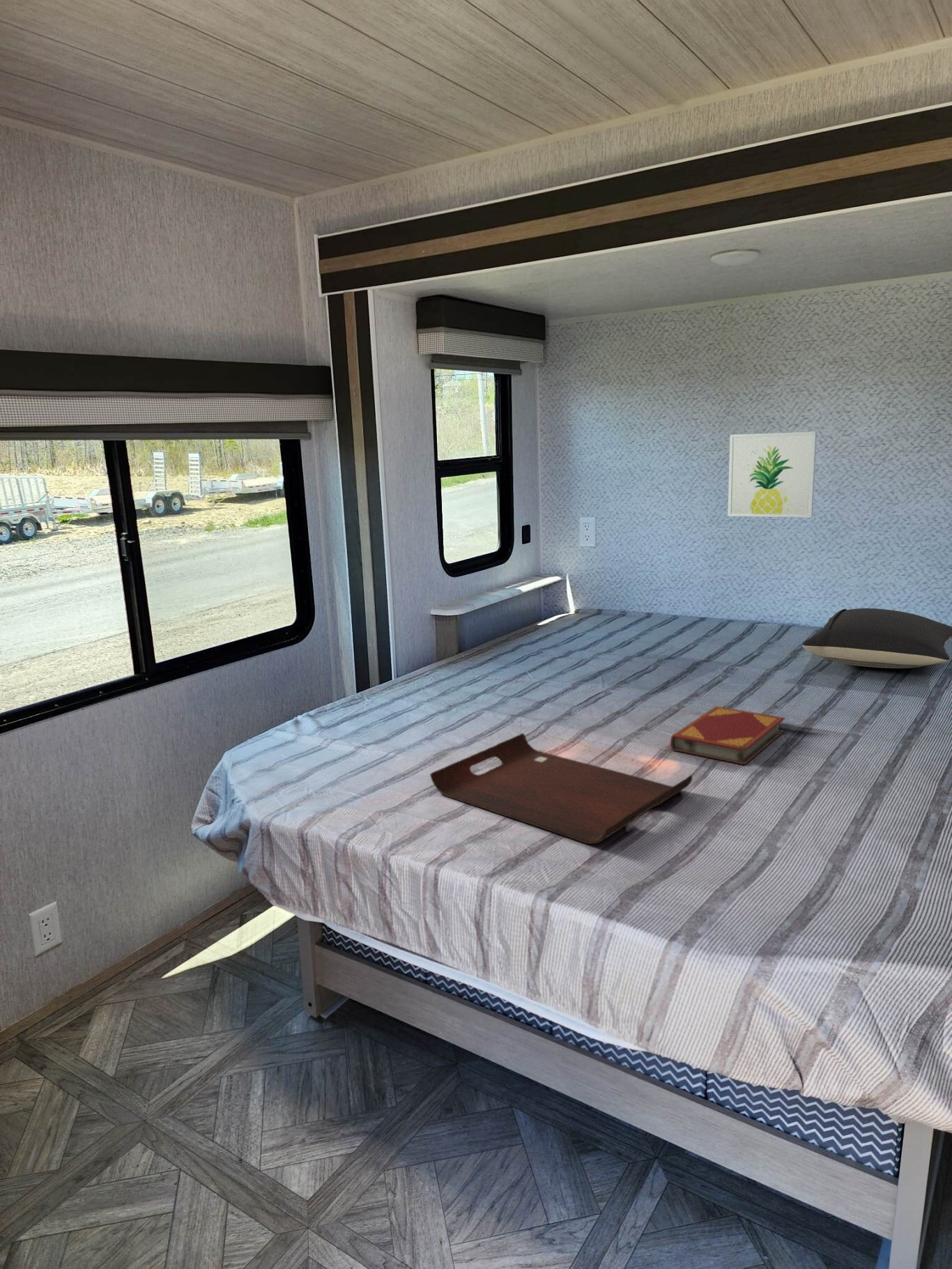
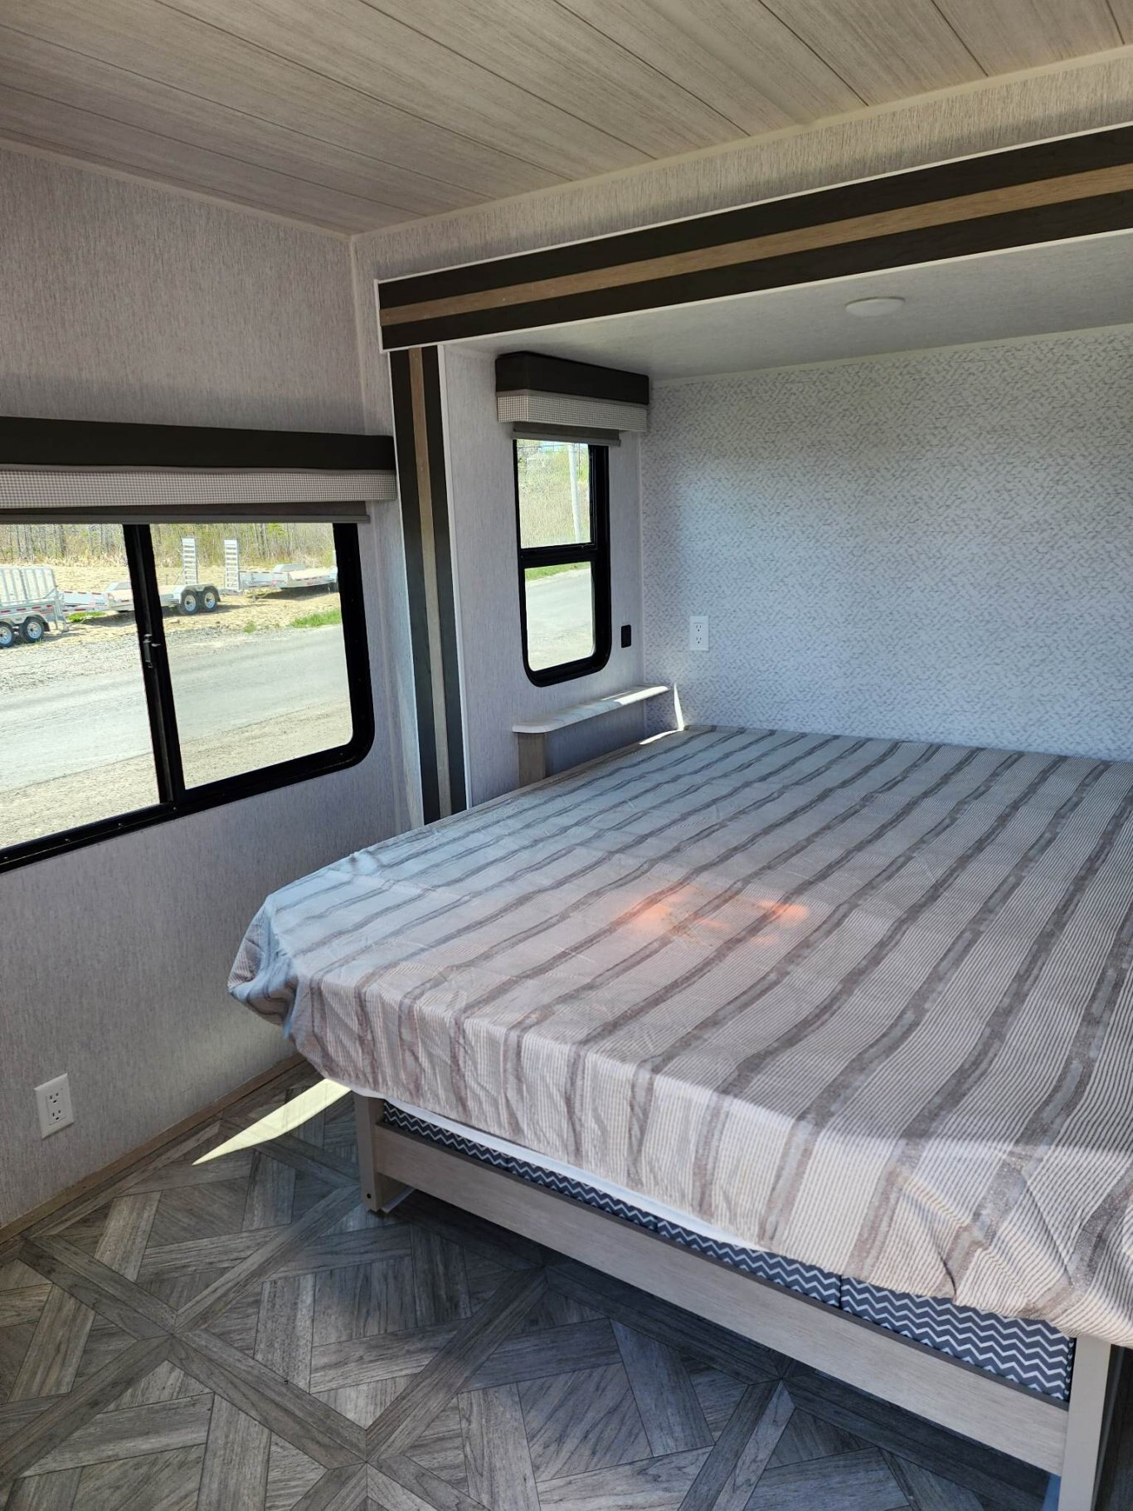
- pillow [802,608,952,669]
- serving tray [429,732,693,845]
- wall art [727,431,817,518]
- hardback book [670,706,785,766]
